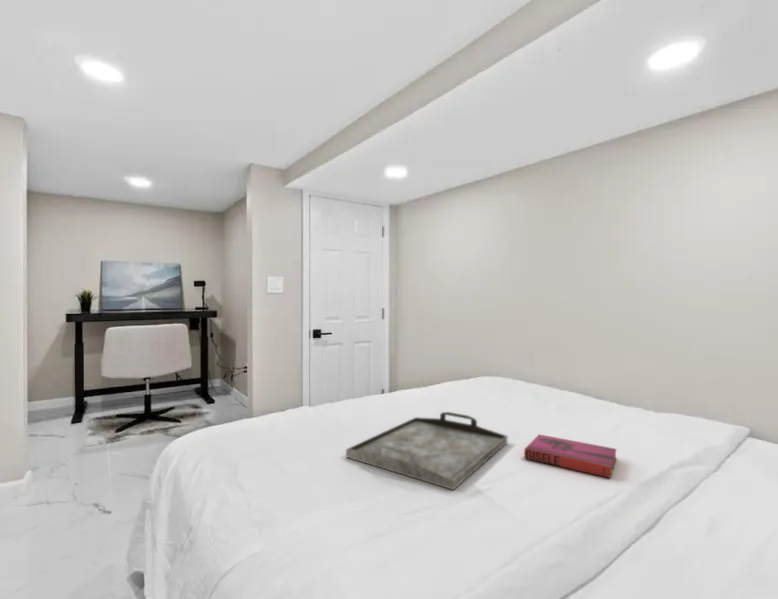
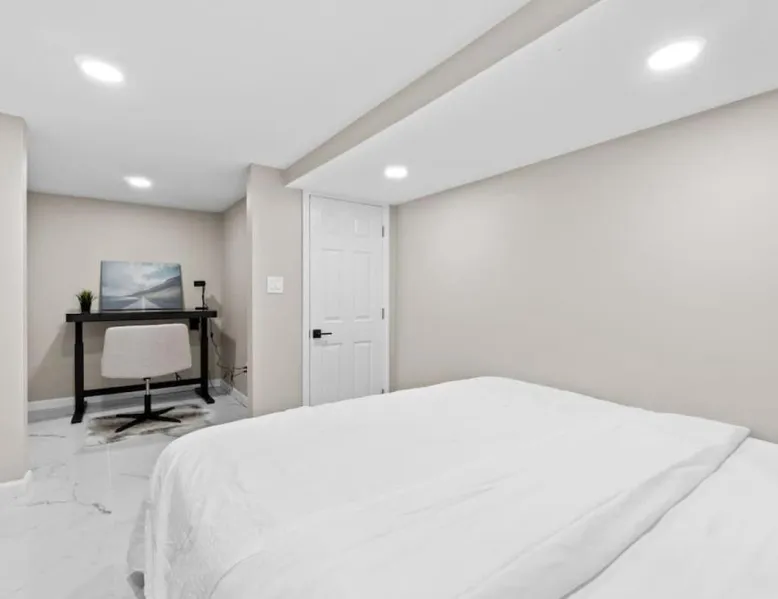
- hardback book [523,433,618,479]
- serving tray [345,411,508,491]
